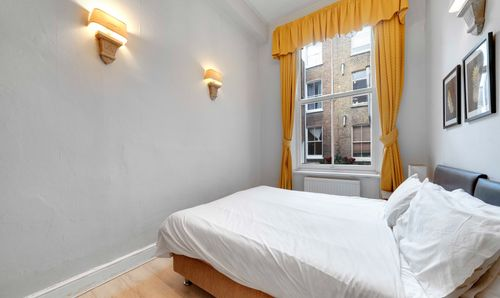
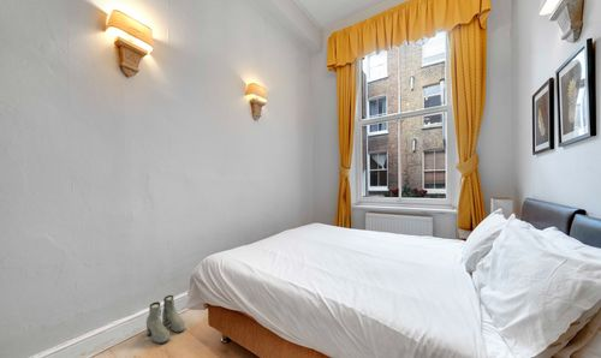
+ boots [145,294,186,345]
